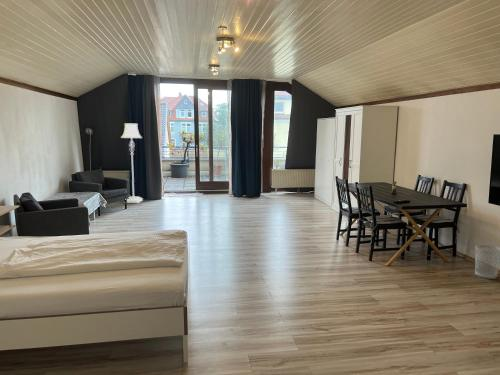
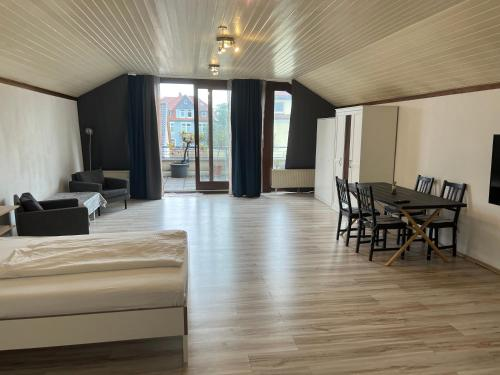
- wastebasket [474,244,500,280]
- floor lamp [120,123,144,204]
